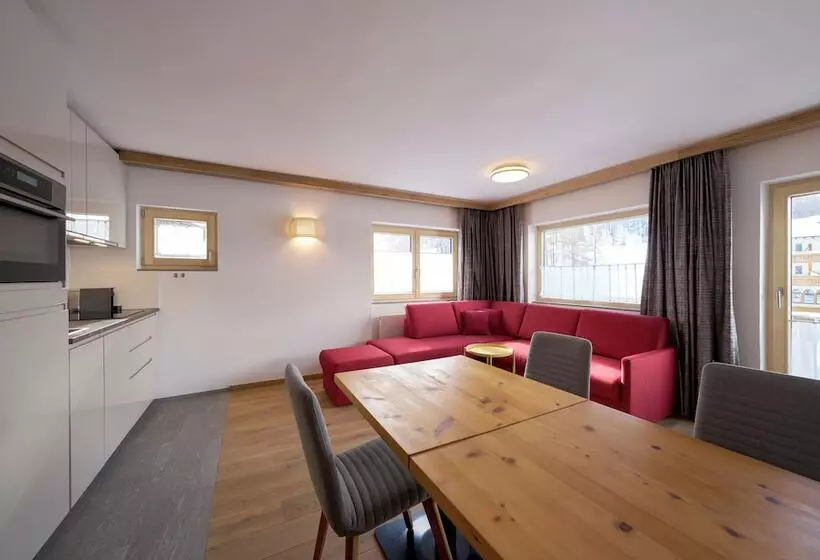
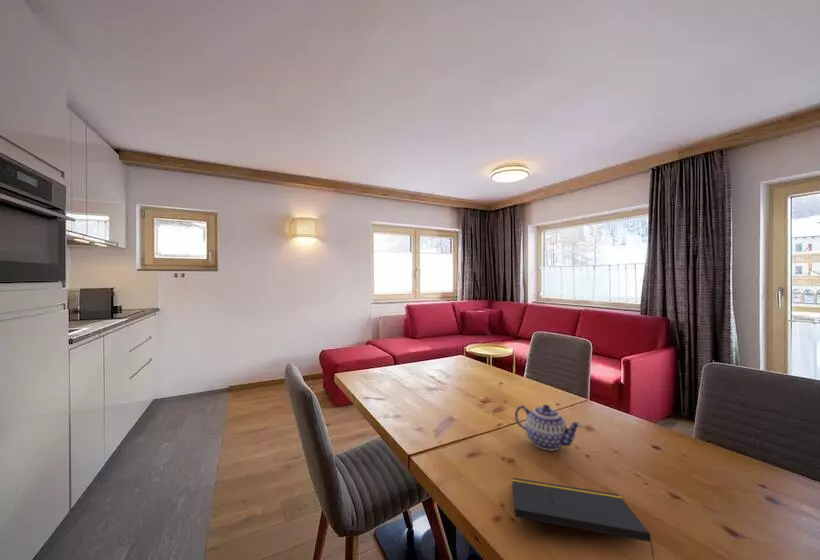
+ notepad [511,477,656,560]
+ teapot [514,404,583,451]
